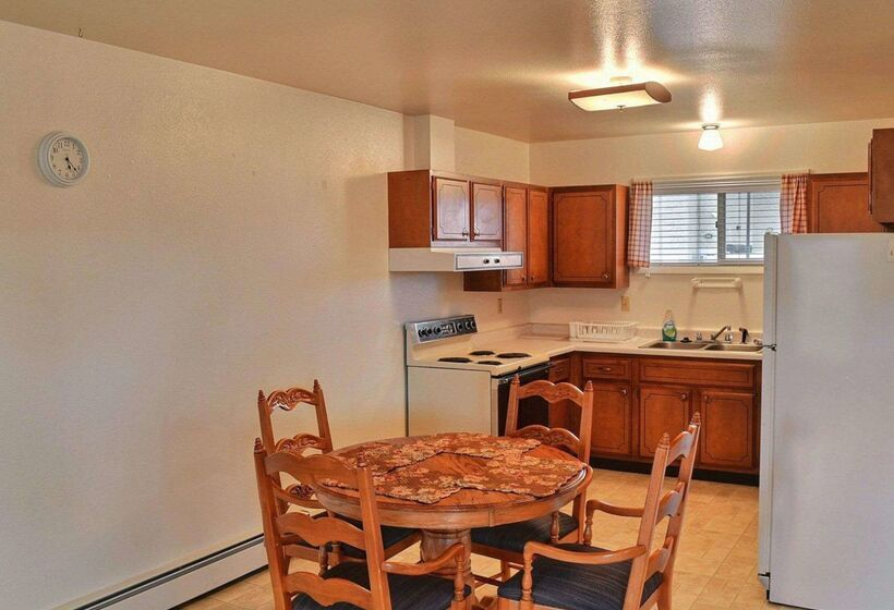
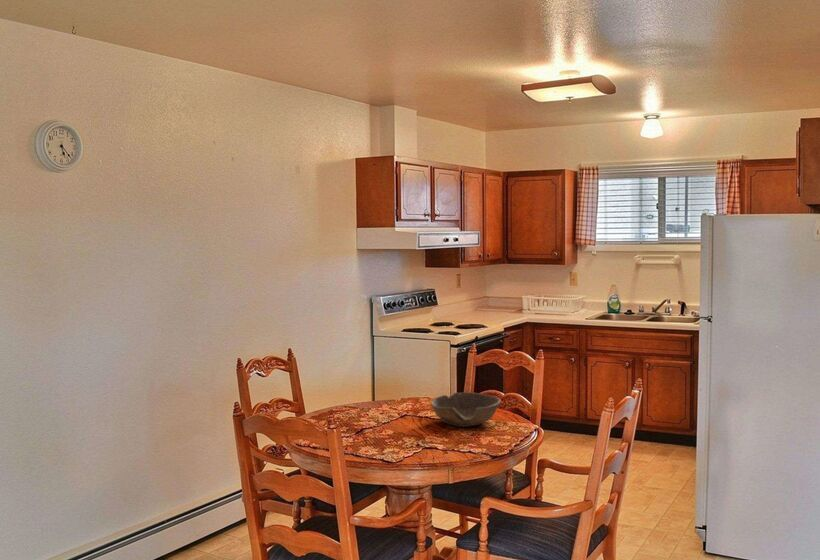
+ bowl [429,391,502,428]
